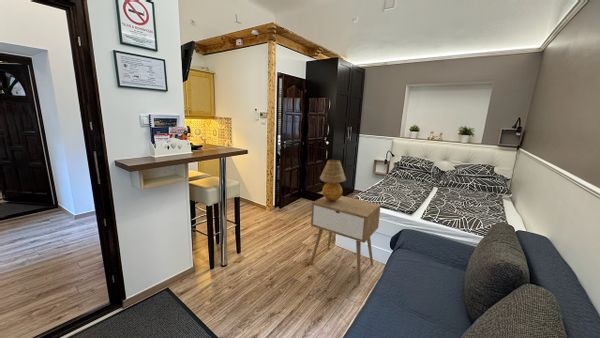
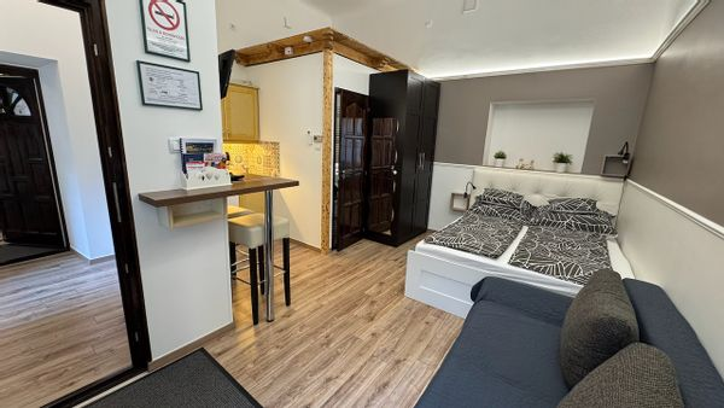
- table lamp [319,159,347,201]
- nightstand [309,195,382,286]
